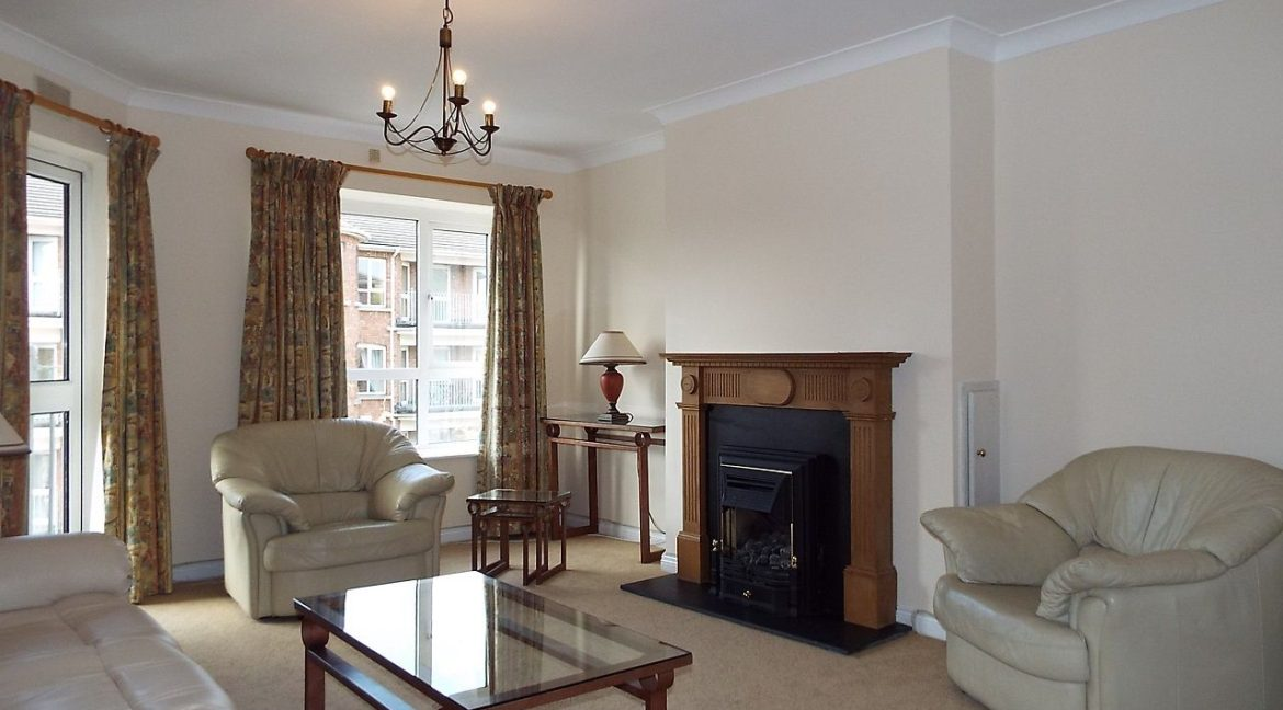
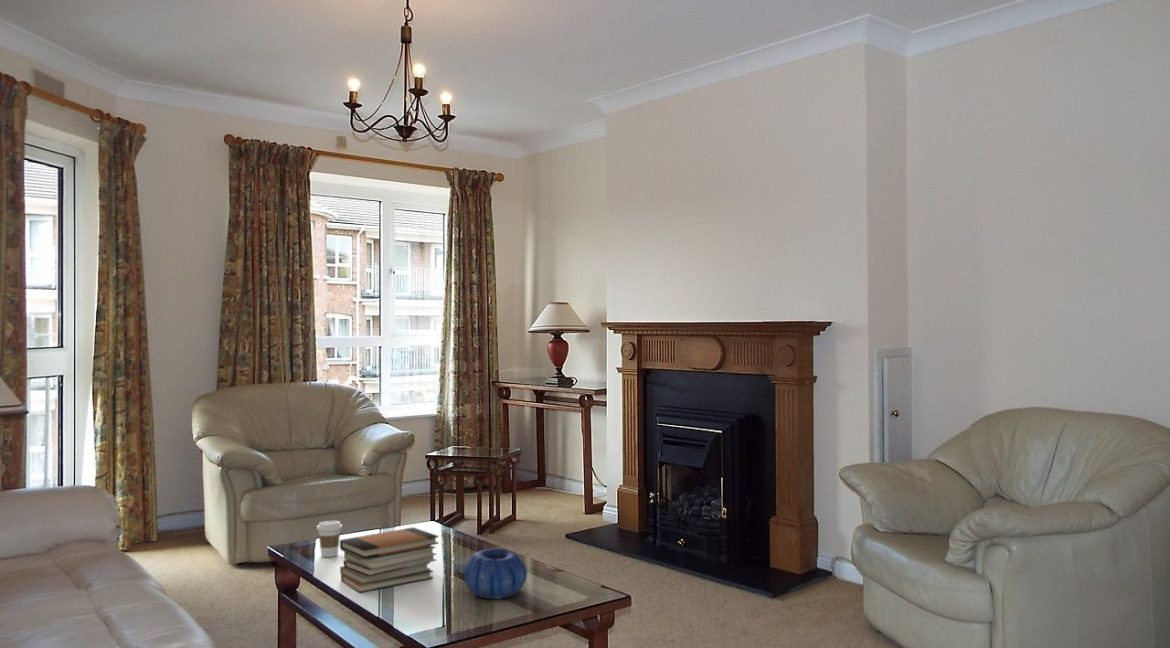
+ book stack [339,526,440,593]
+ coffee cup [316,520,343,558]
+ decorative bowl [463,547,528,600]
